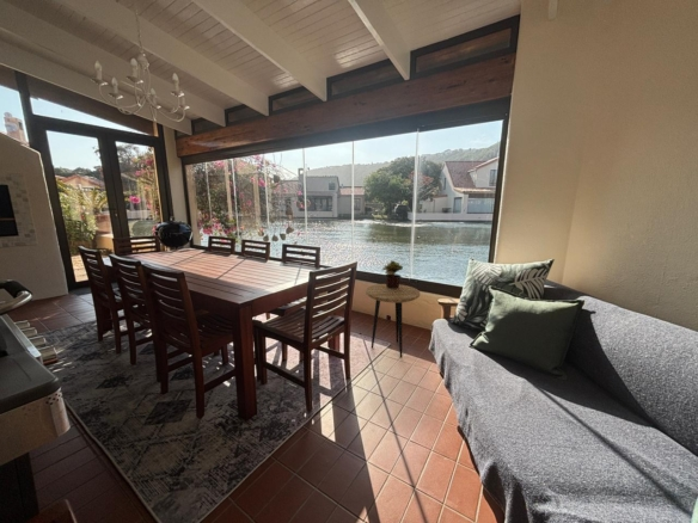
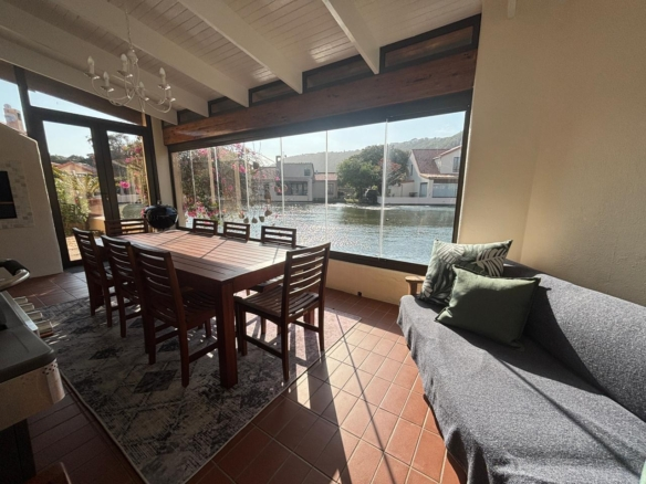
- potted plant [381,259,404,289]
- side table [365,283,421,358]
